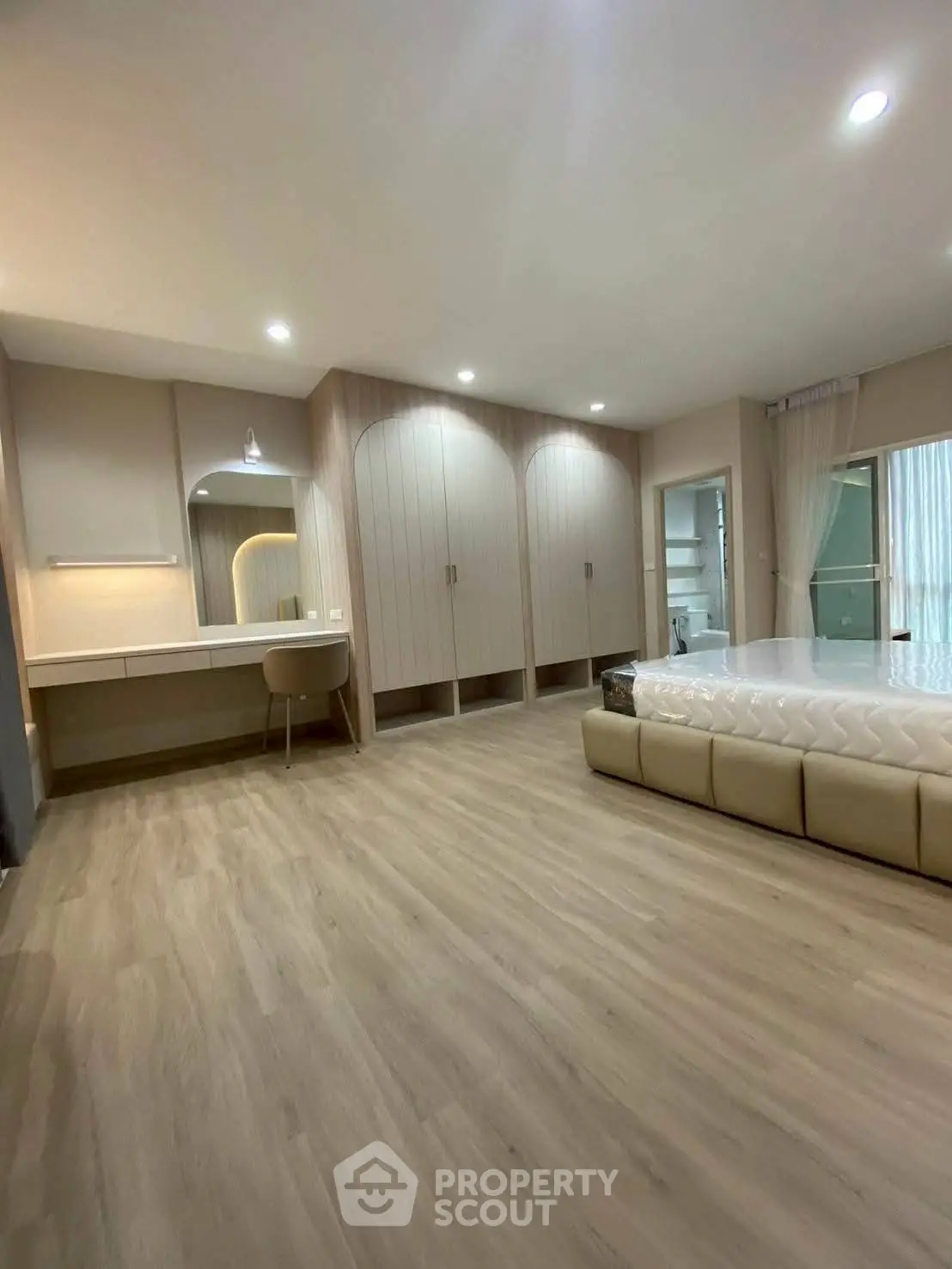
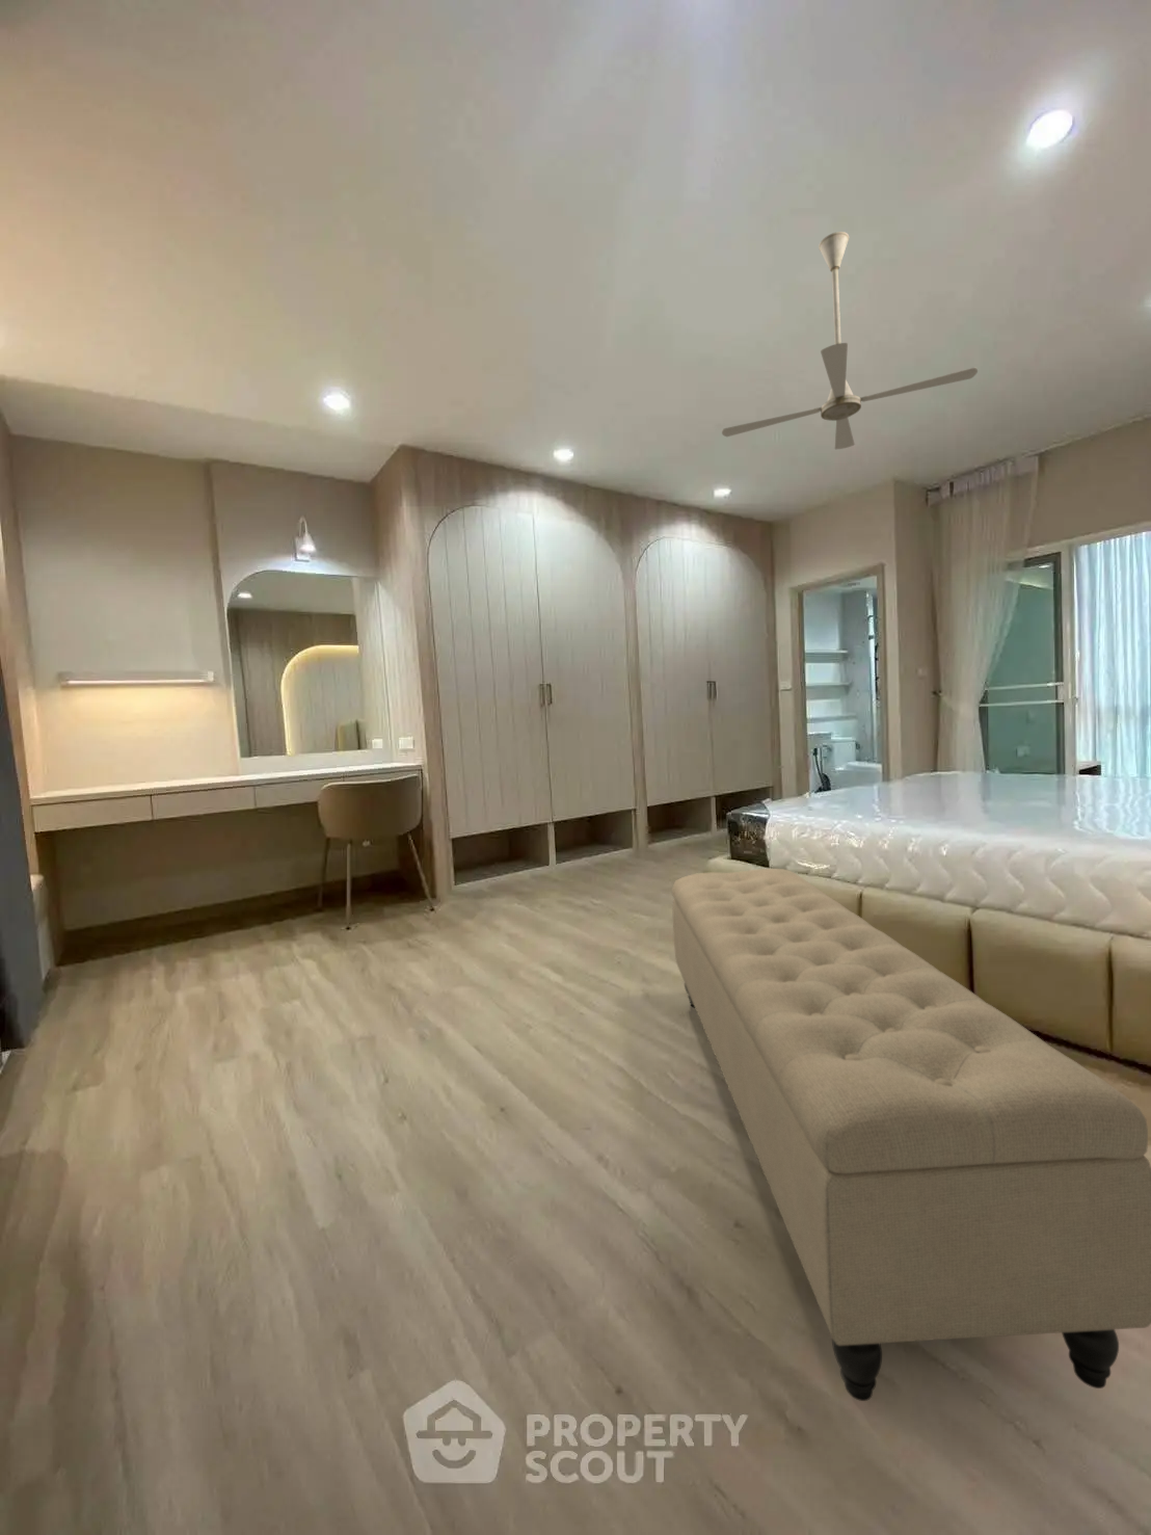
+ bench [671,867,1151,1402]
+ ceiling fan [721,231,978,450]
